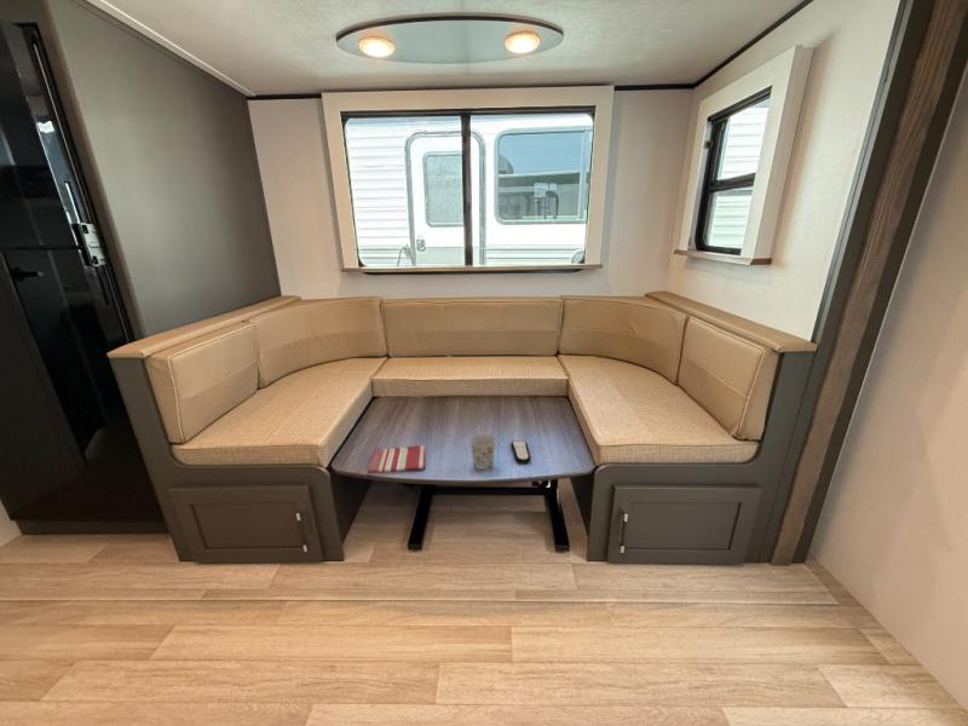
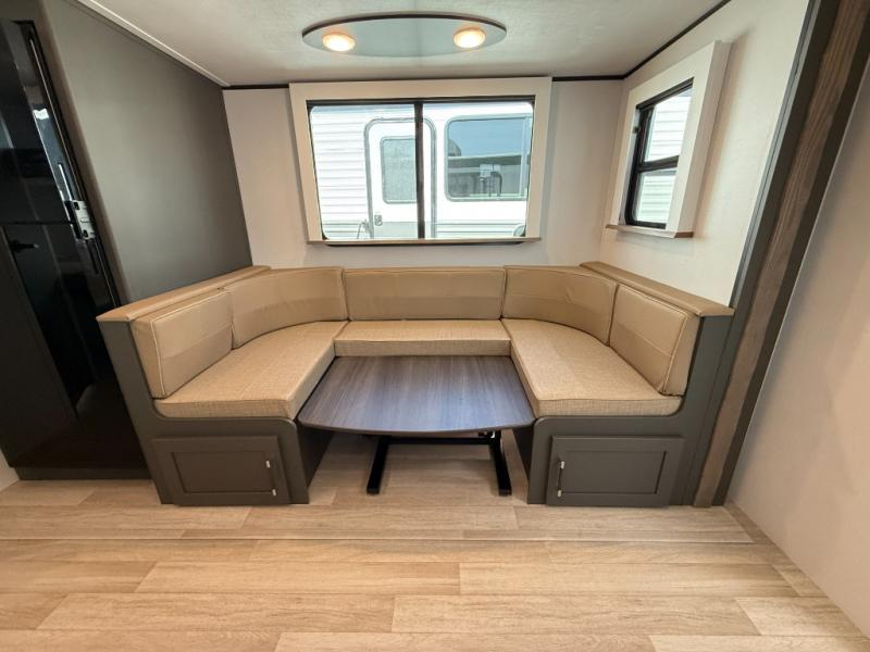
- dish towel [367,444,427,474]
- cup [469,432,497,471]
- remote control [509,439,531,465]
